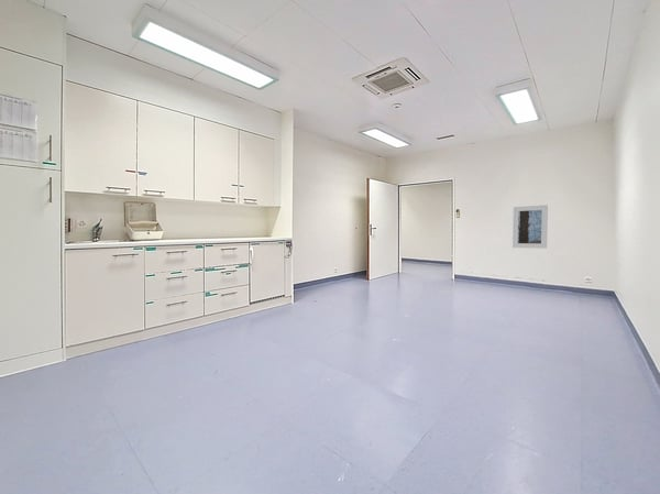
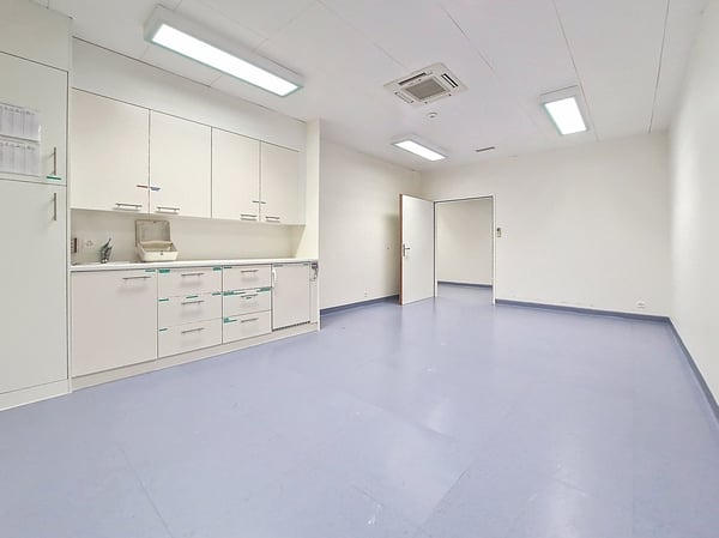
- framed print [512,204,549,250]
